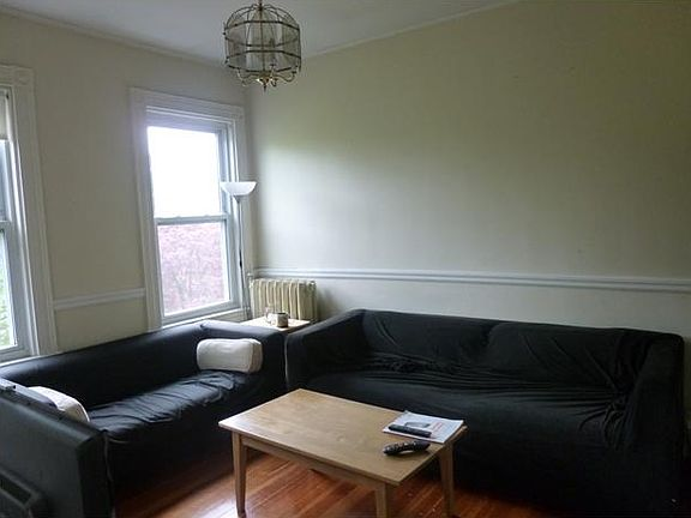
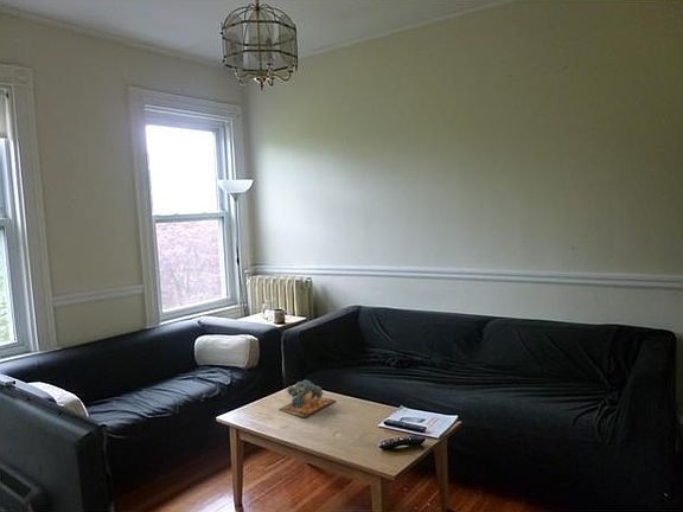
+ succulent plant [277,379,337,420]
